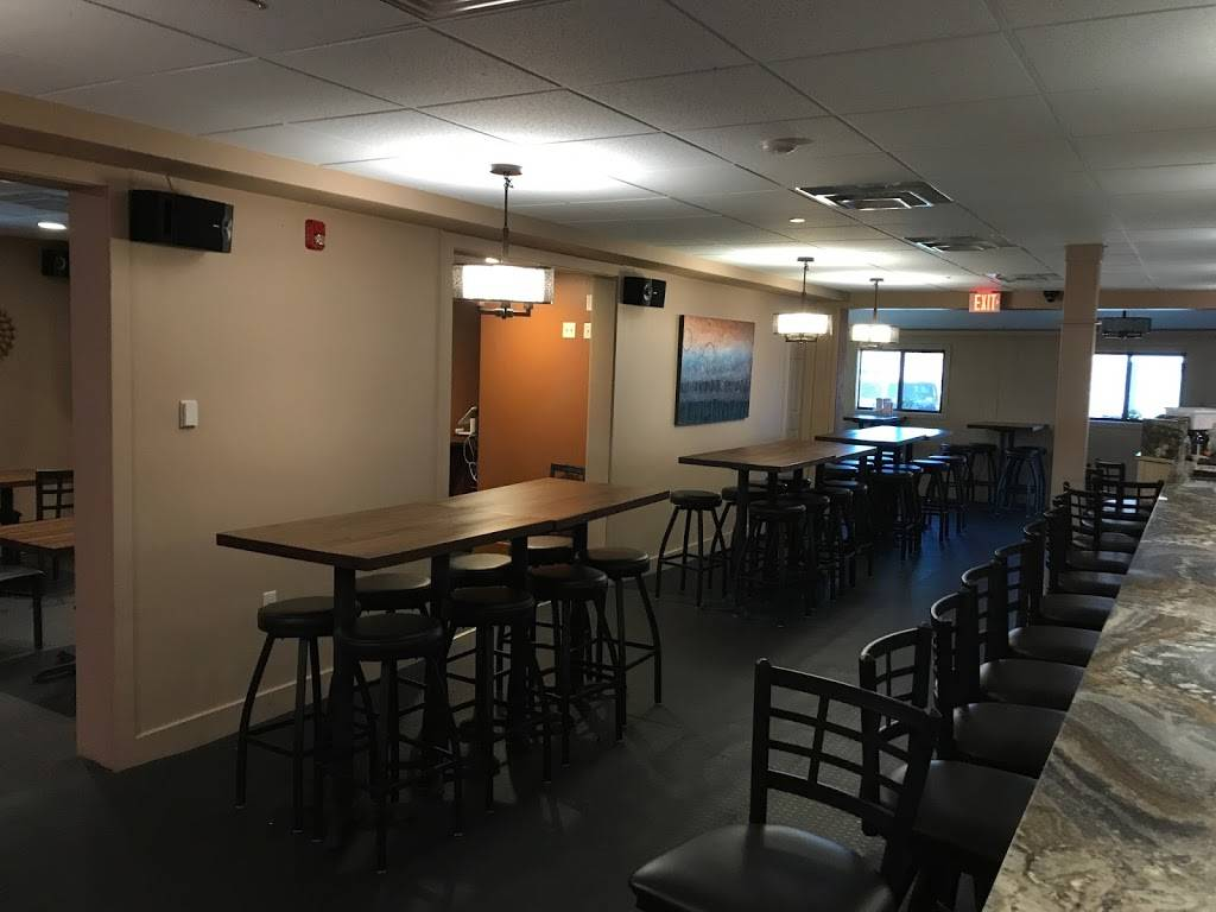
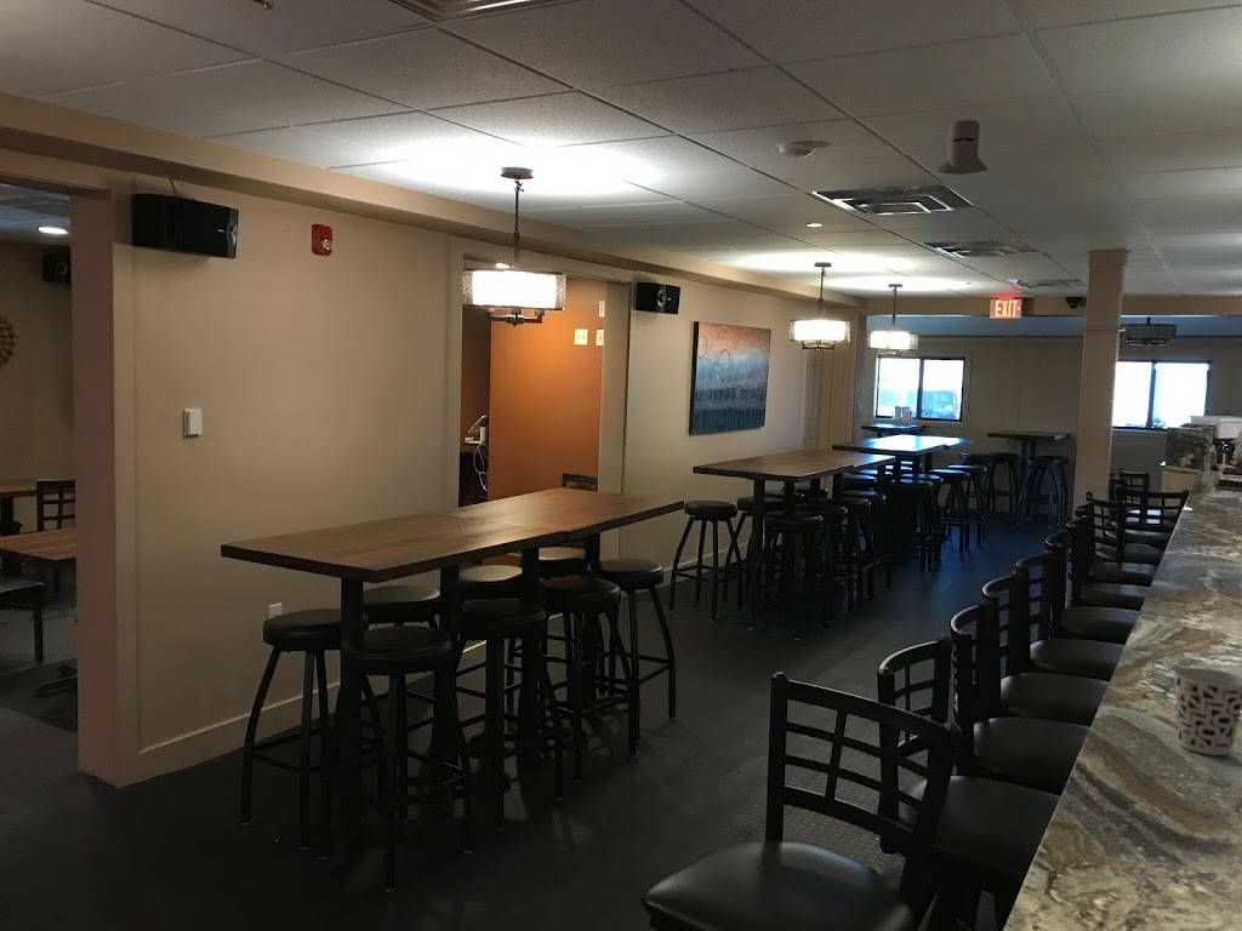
+ knight helmet [935,119,989,176]
+ cup [1172,666,1242,756]
